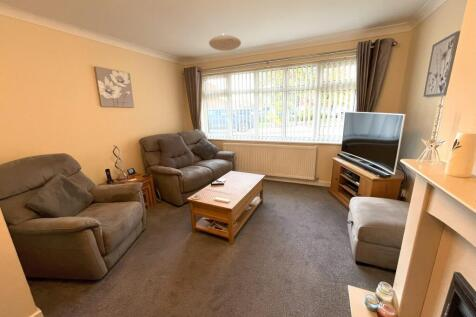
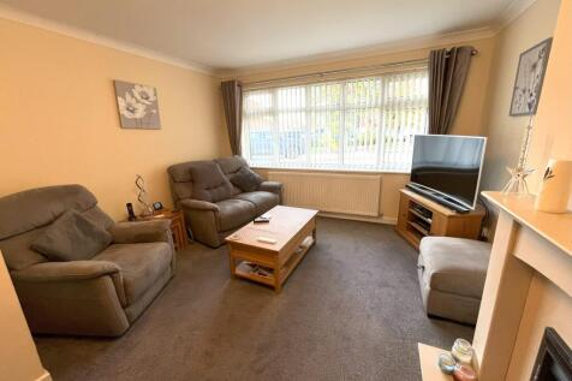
- ceiling light [208,32,242,52]
